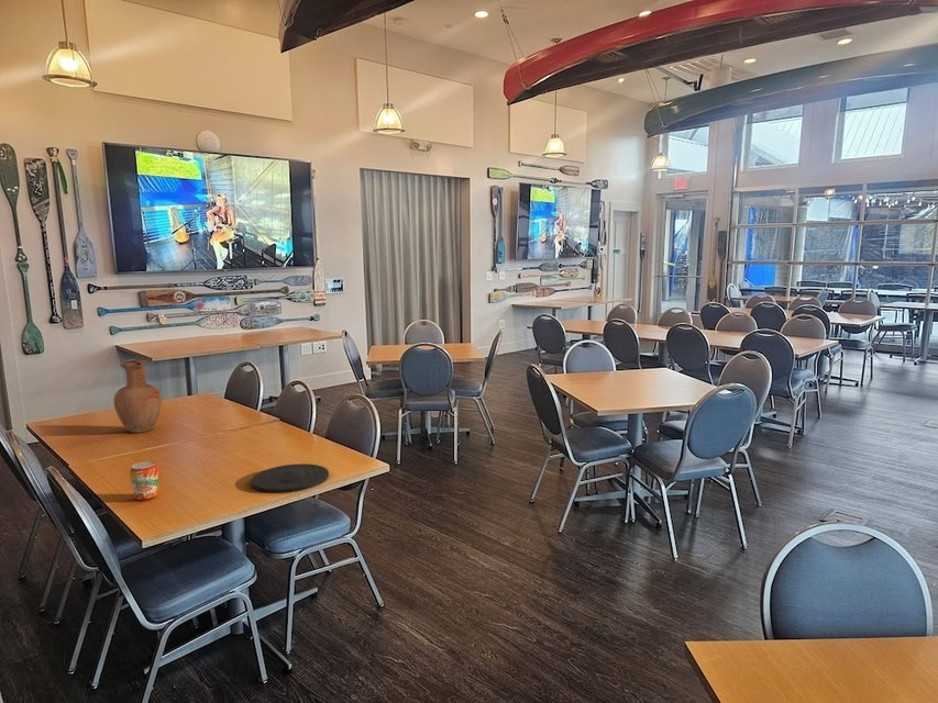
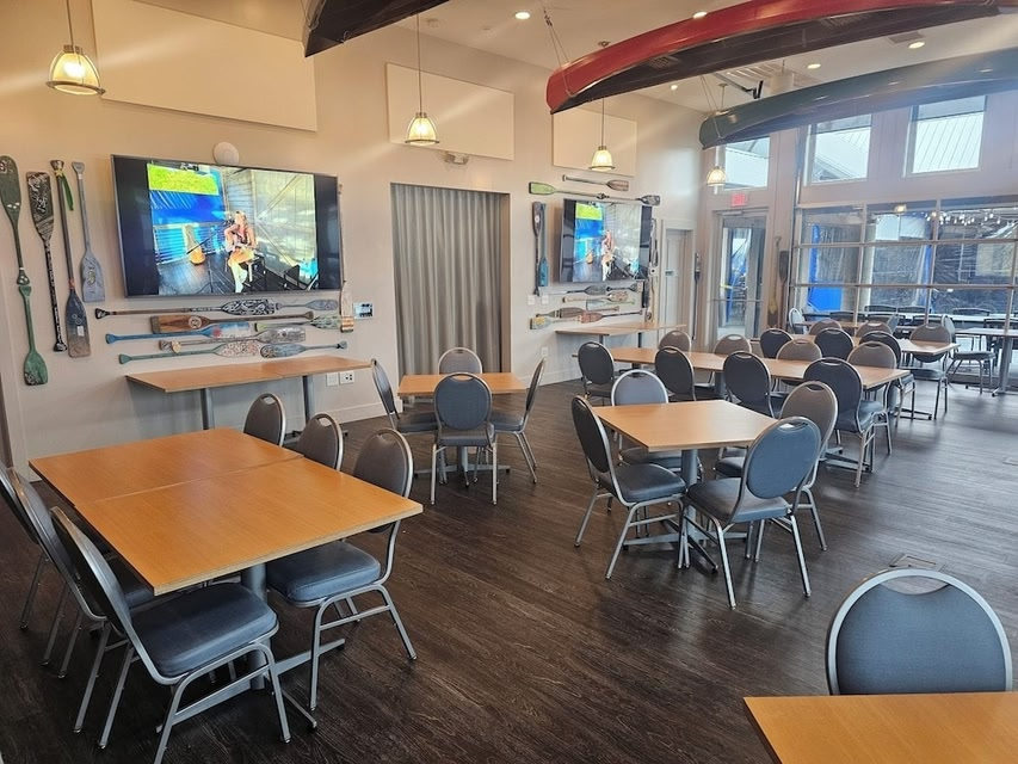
- plate [251,462,330,493]
- vase [112,358,163,434]
- beverage can [129,460,159,501]
